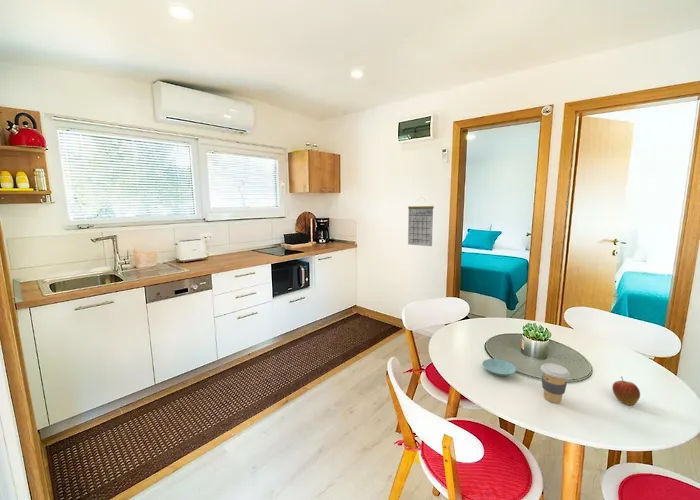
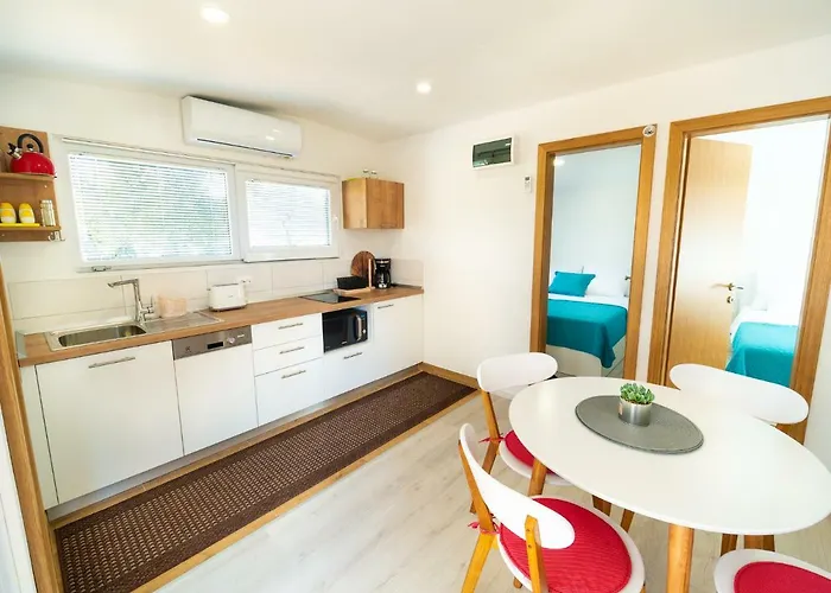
- calendar [407,197,435,247]
- fruit [611,375,641,406]
- coffee cup [540,362,571,404]
- saucer [482,358,517,377]
